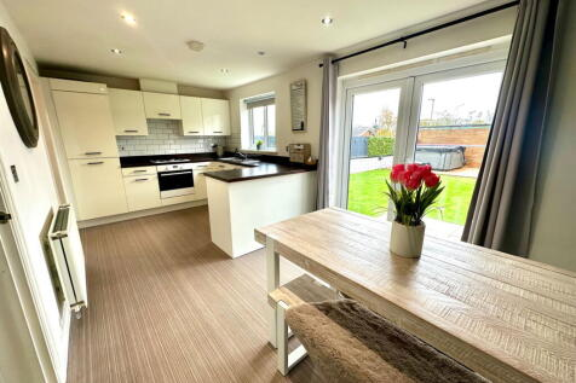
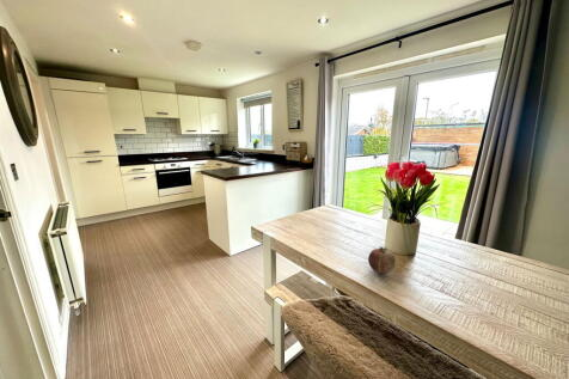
+ fruit [367,245,397,275]
